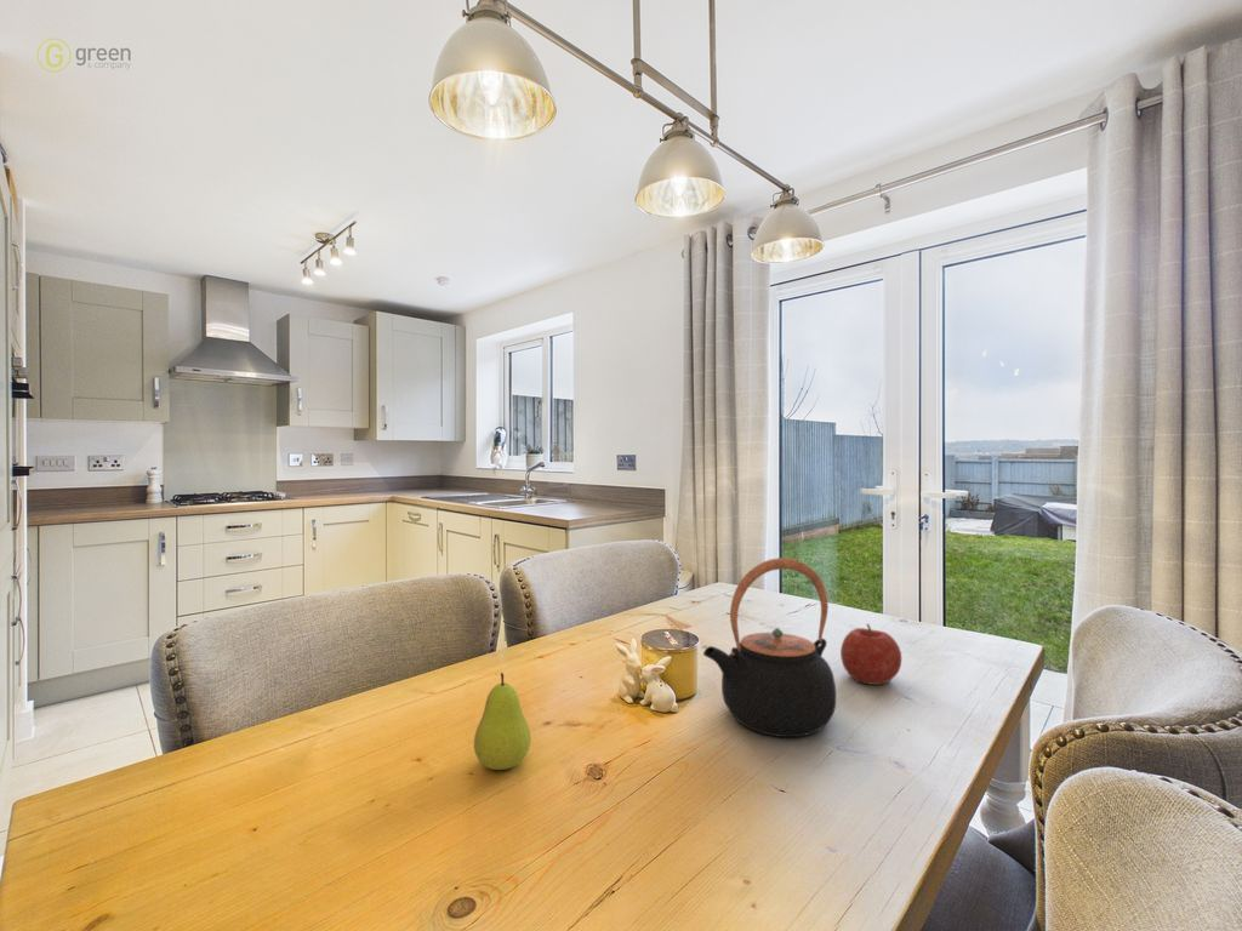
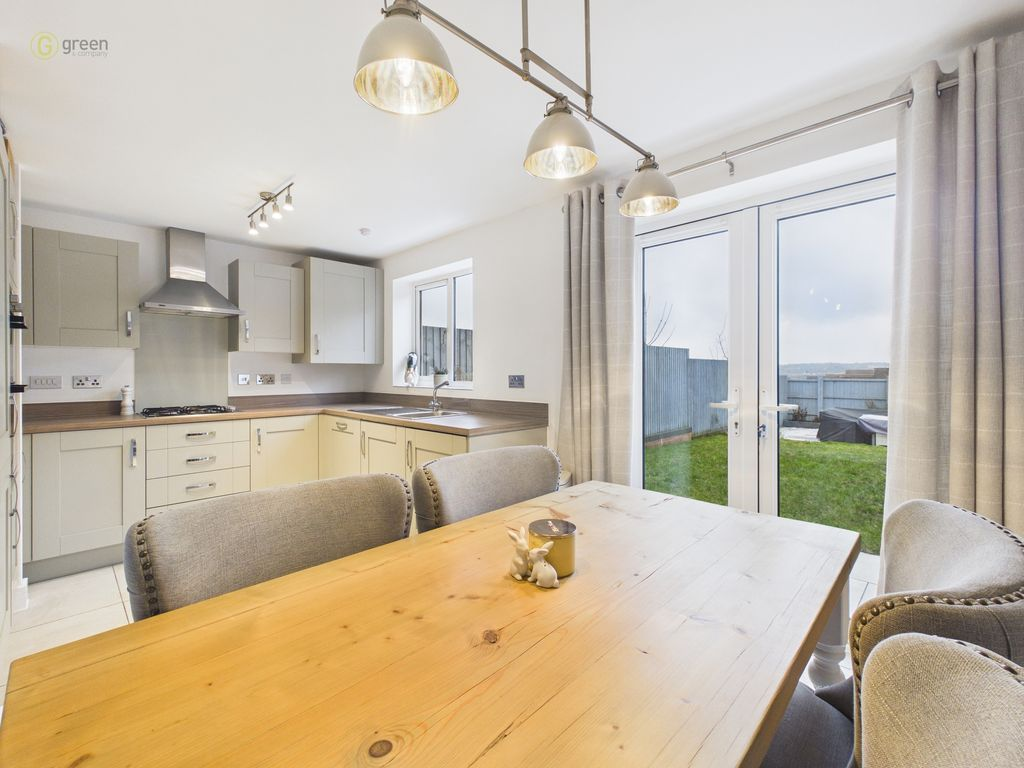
- teapot [702,556,837,738]
- fruit [839,623,902,686]
- fruit [473,672,532,771]
